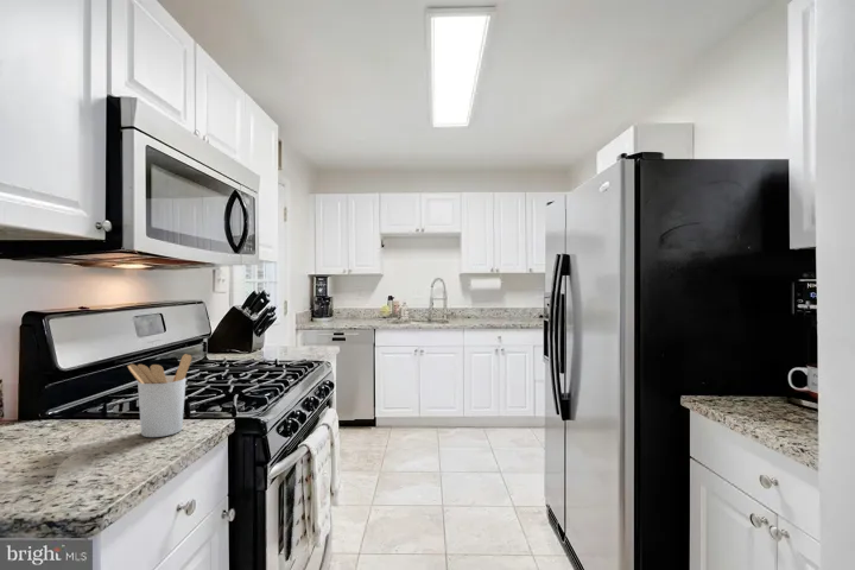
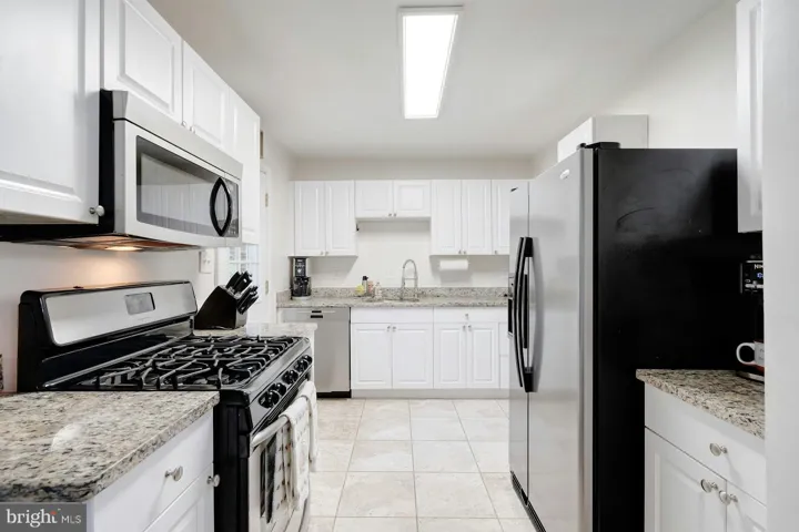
- utensil holder [126,353,192,438]
